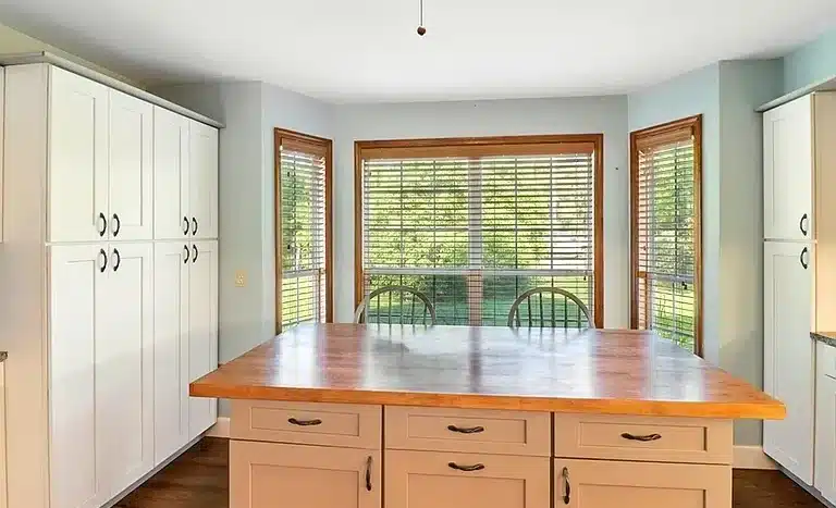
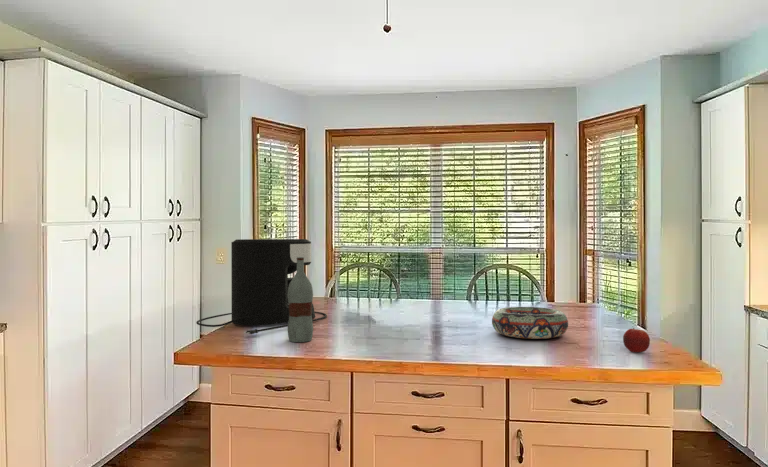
+ fruit [622,327,651,353]
+ bottle [287,257,314,343]
+ decorative bowl [491,306,569,340]
+ coffee maker [195,238,328,335]
